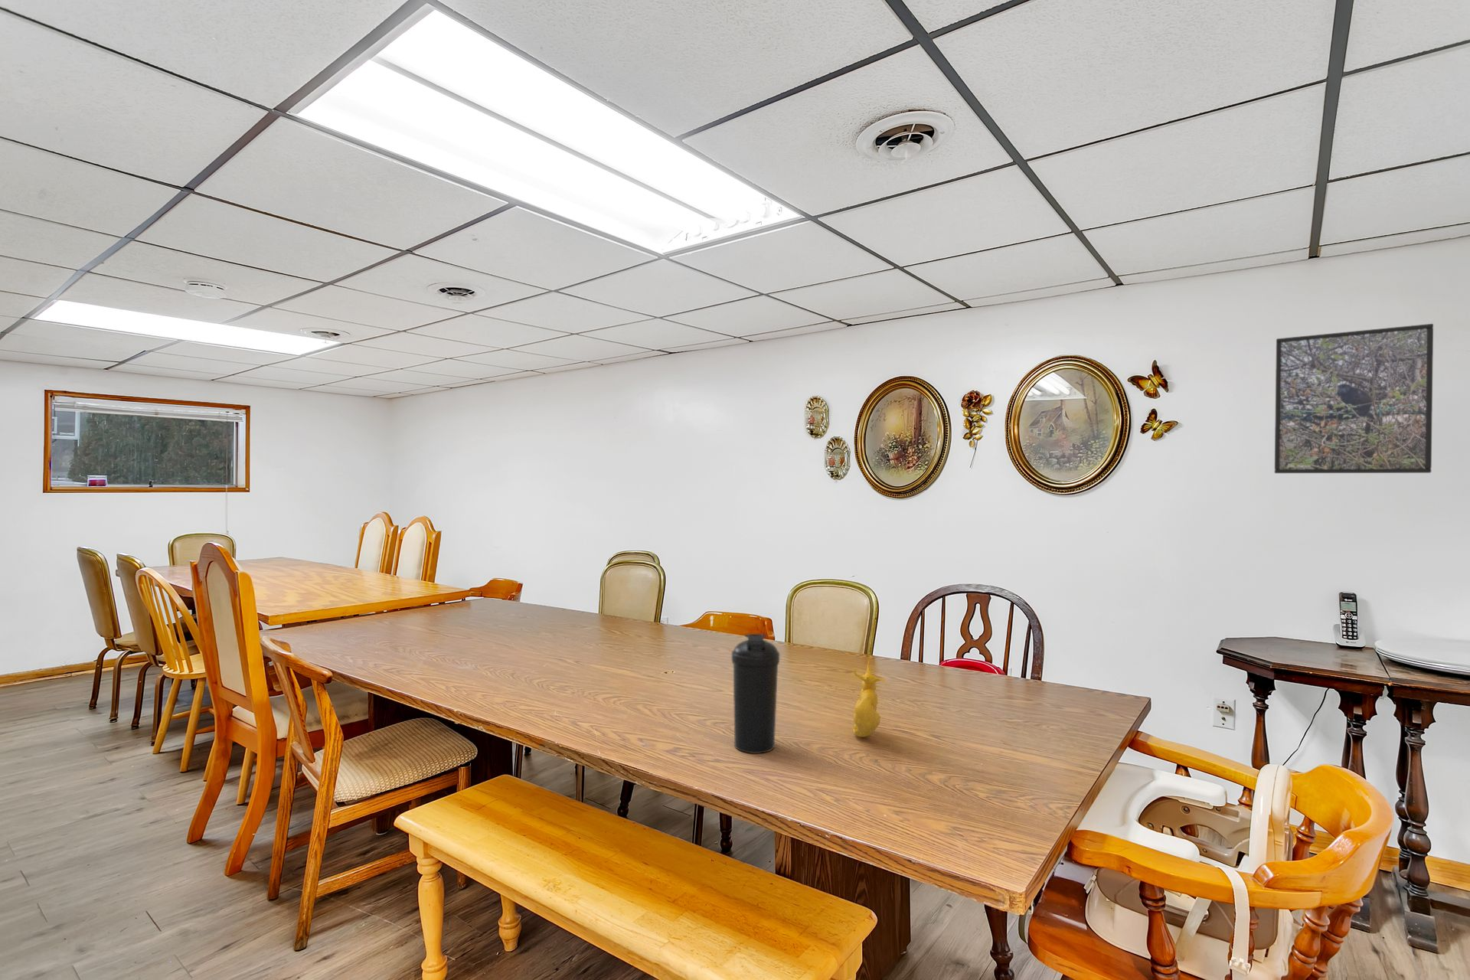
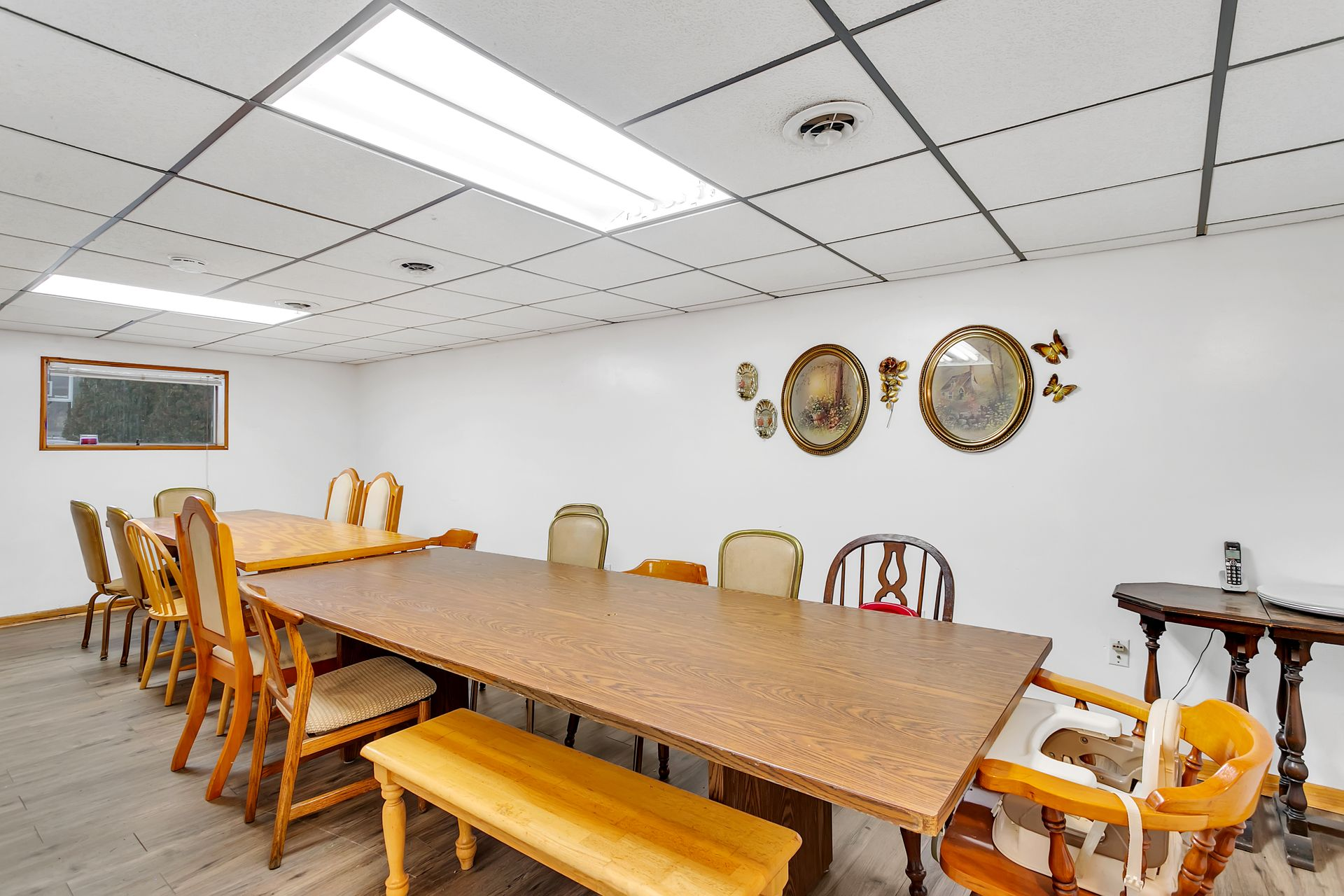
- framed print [1274,323,1434,474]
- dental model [852,652,887,738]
- water bottle [731,633,780,754]
